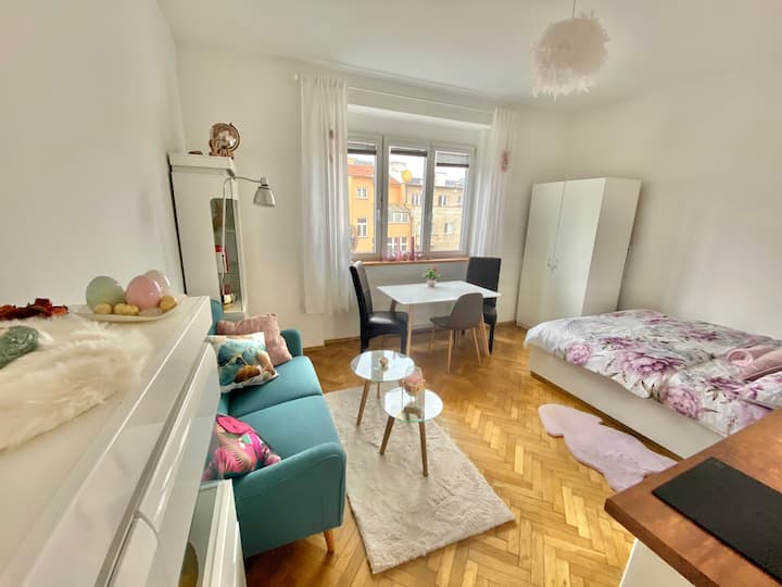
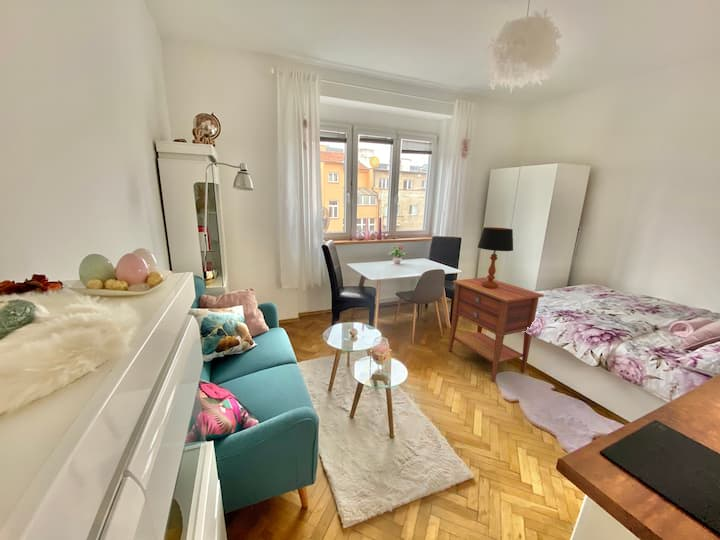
+ nightstand [447,276,545,382]
+ table lamp [477,226,514,288]
